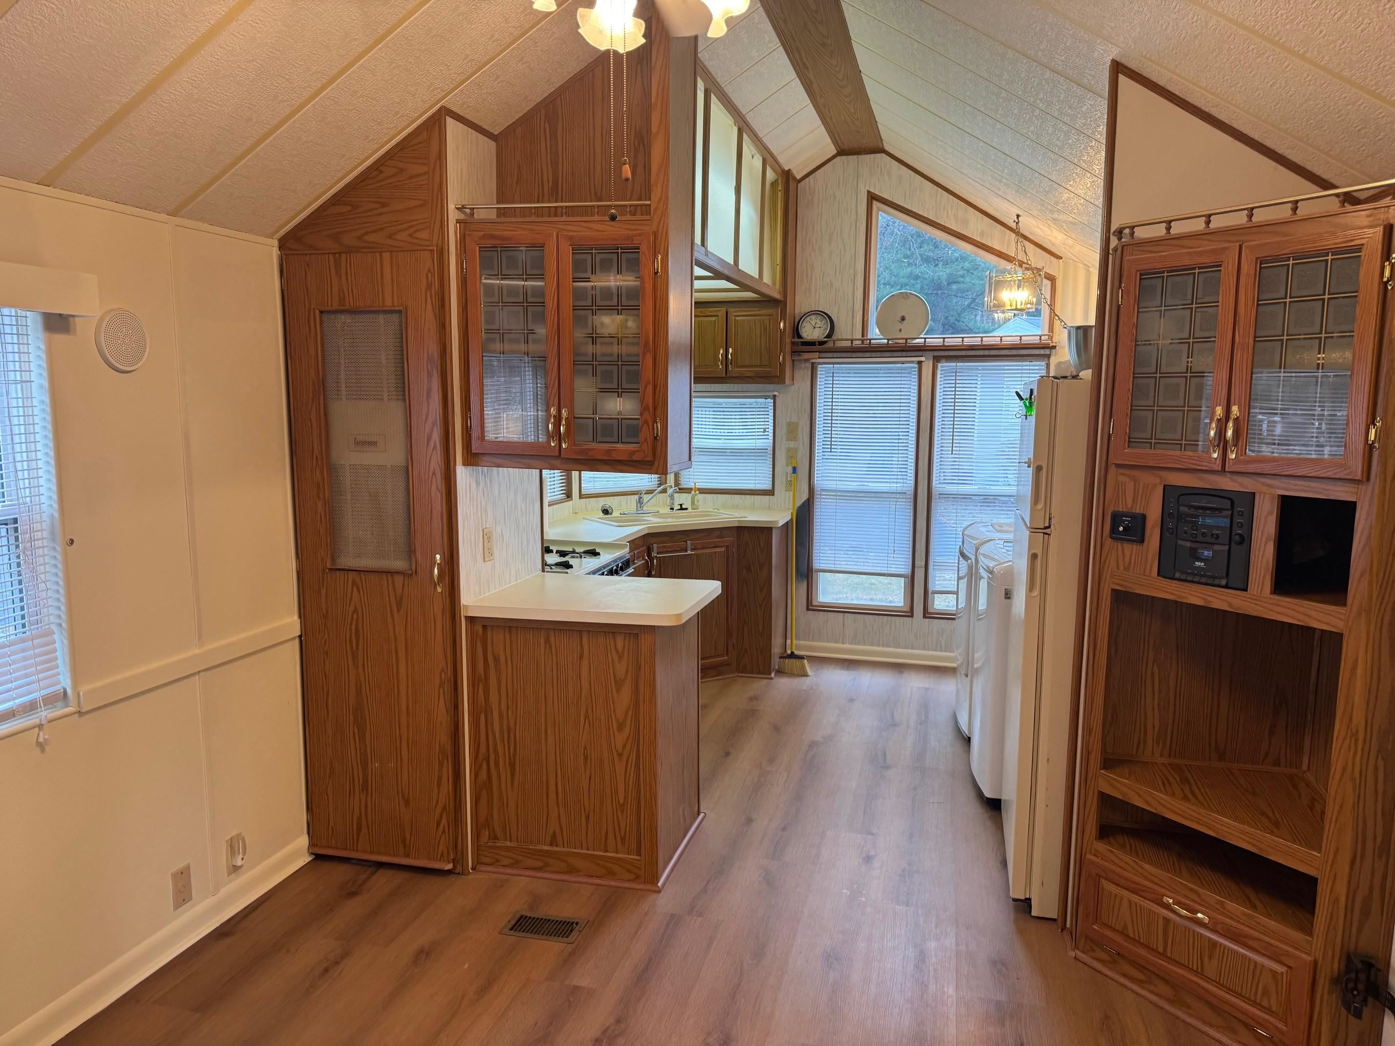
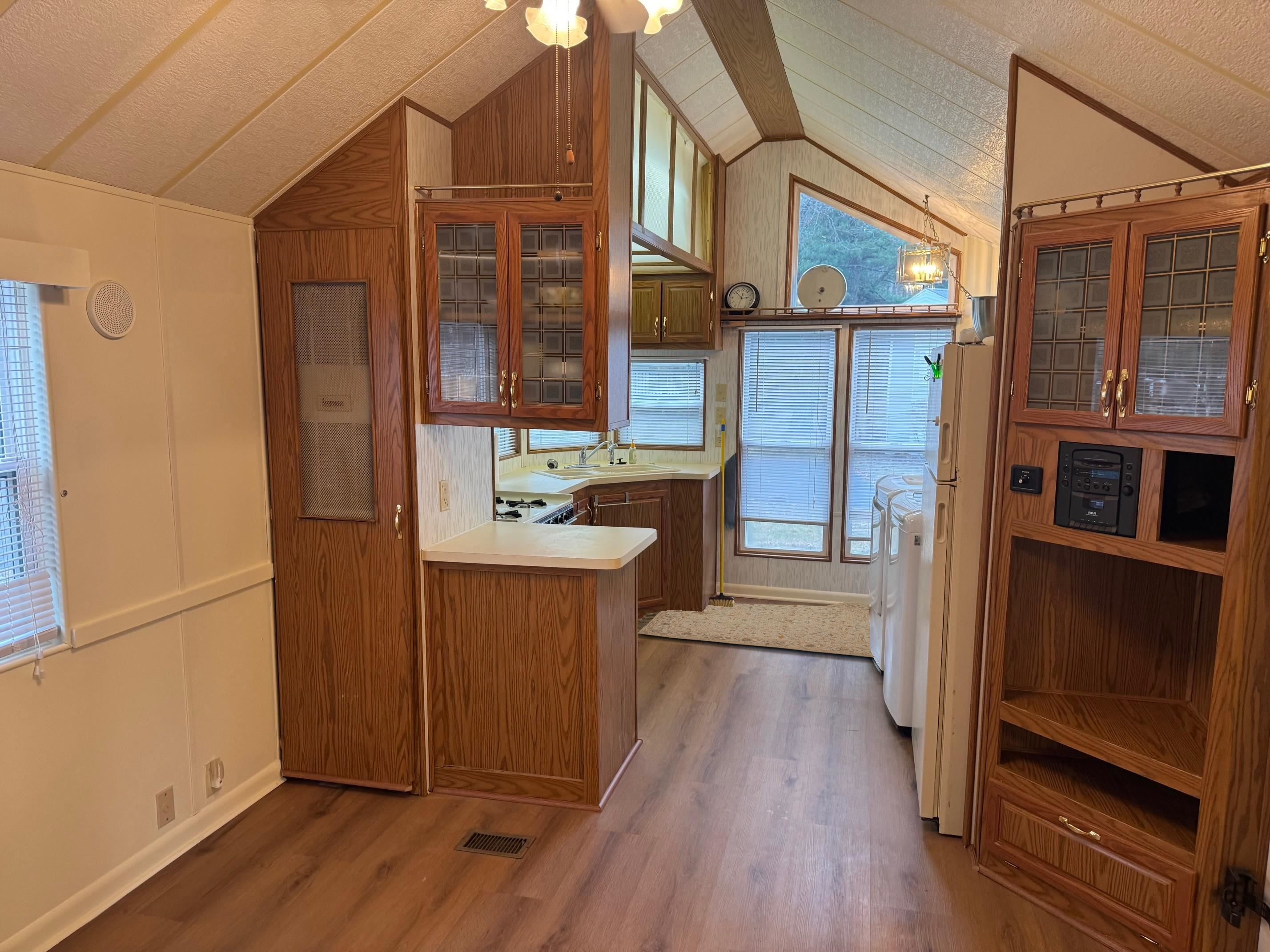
+ rug [637,601,874,658]
